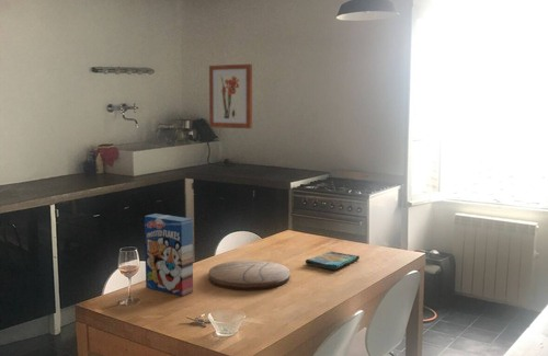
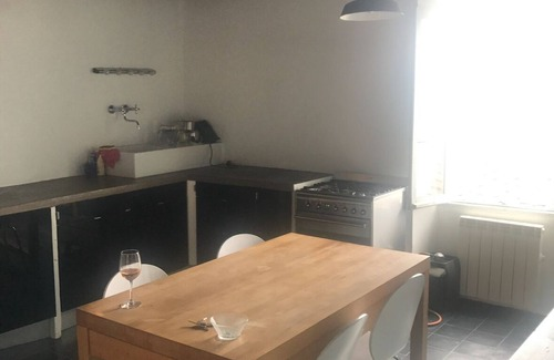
- cutting board [208,260,290,291]
- wall art [208,64,253,129]
- cereal box [144,213,194,297]
- dish towel [305,250,361,271]
